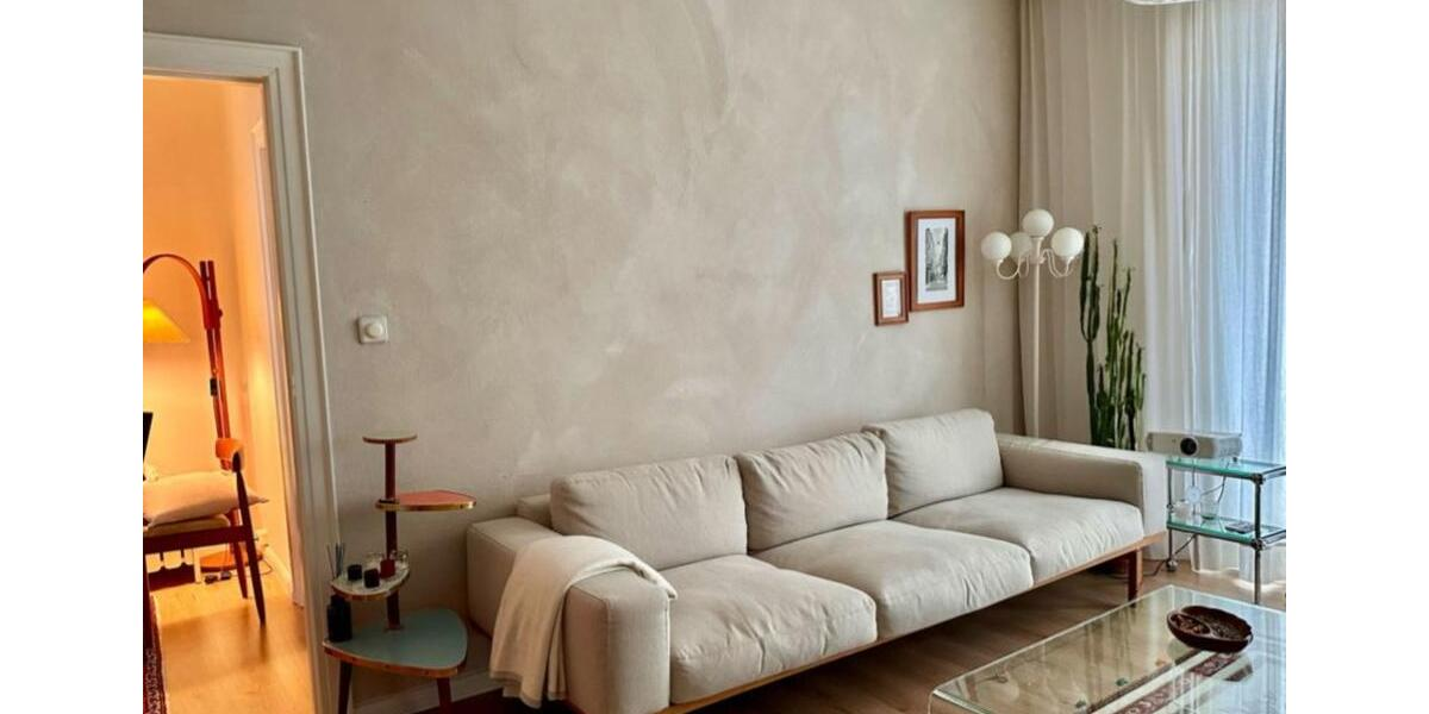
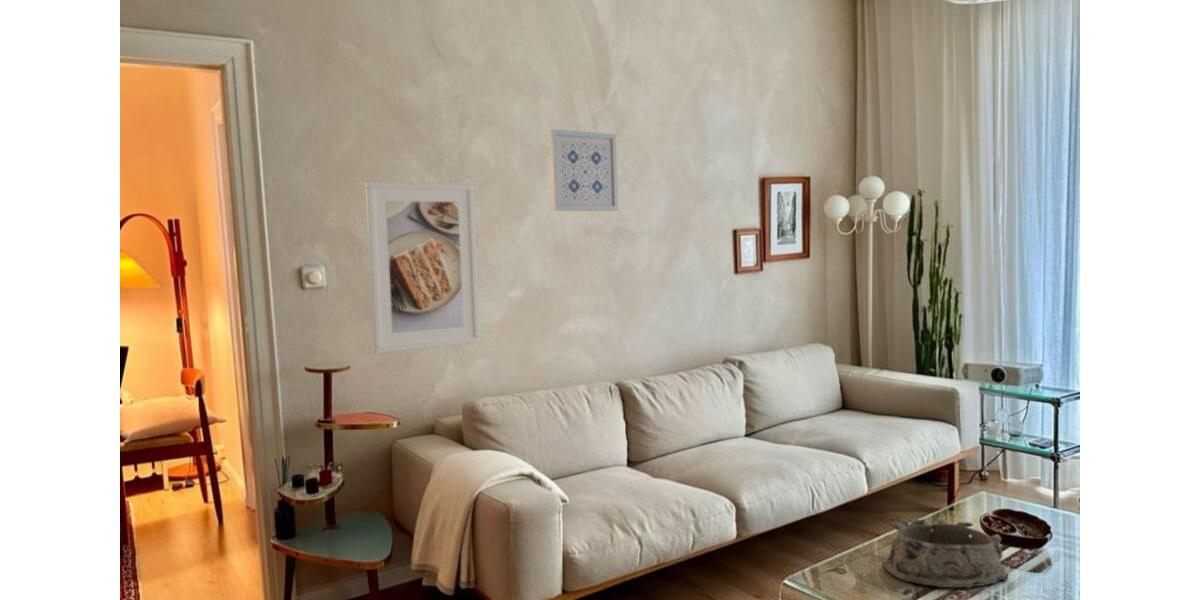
+ wall art [548,128,619,212]
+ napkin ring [883,518,1009,589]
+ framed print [364,181,481,355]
